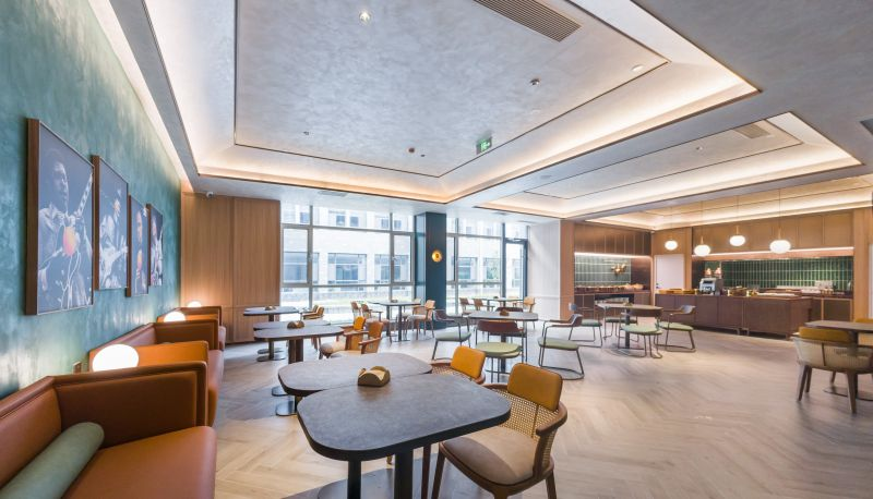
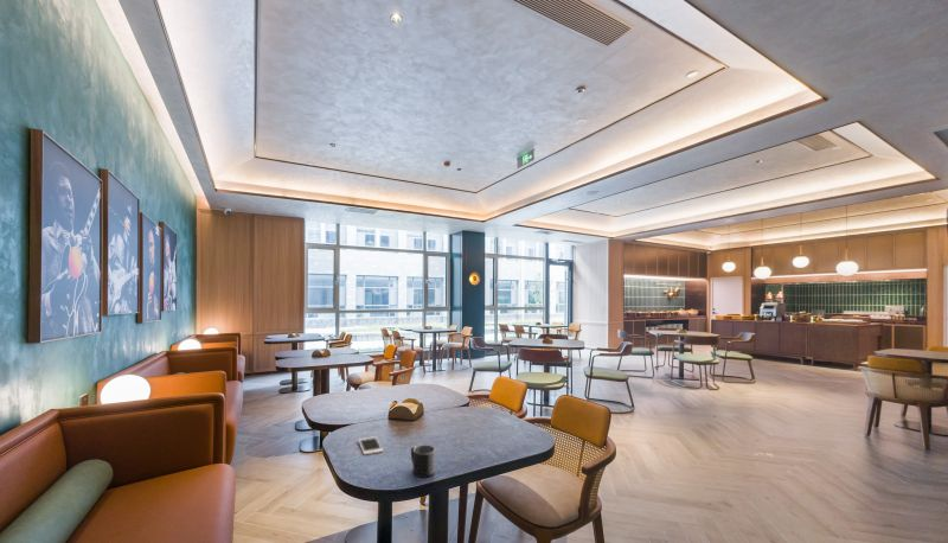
+ mug [410,445,436,479]
+ cell phone [358,435,384,456]
